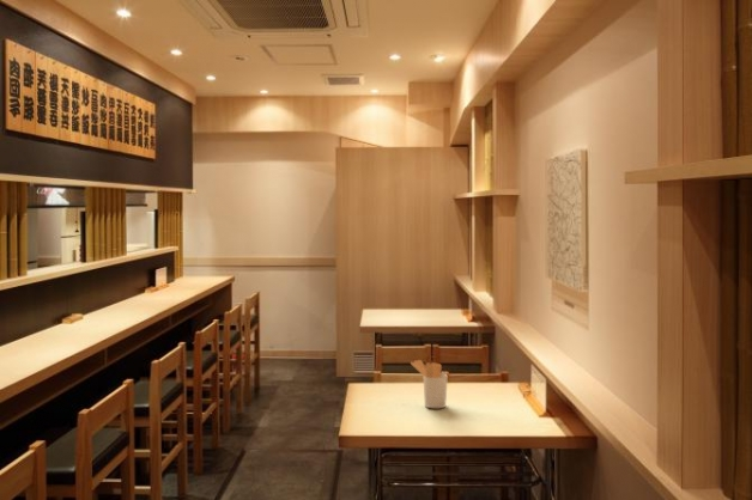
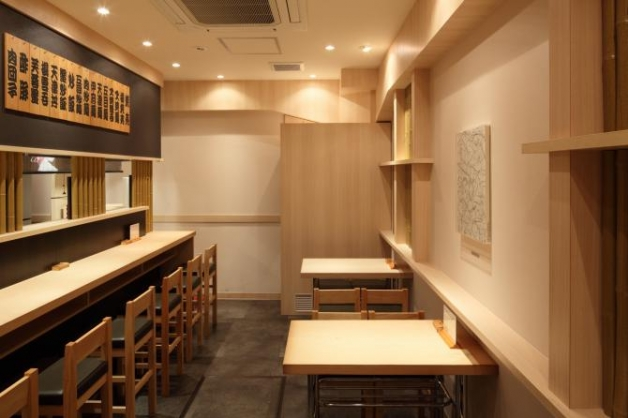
- utensil holder [410,359,449,409]
